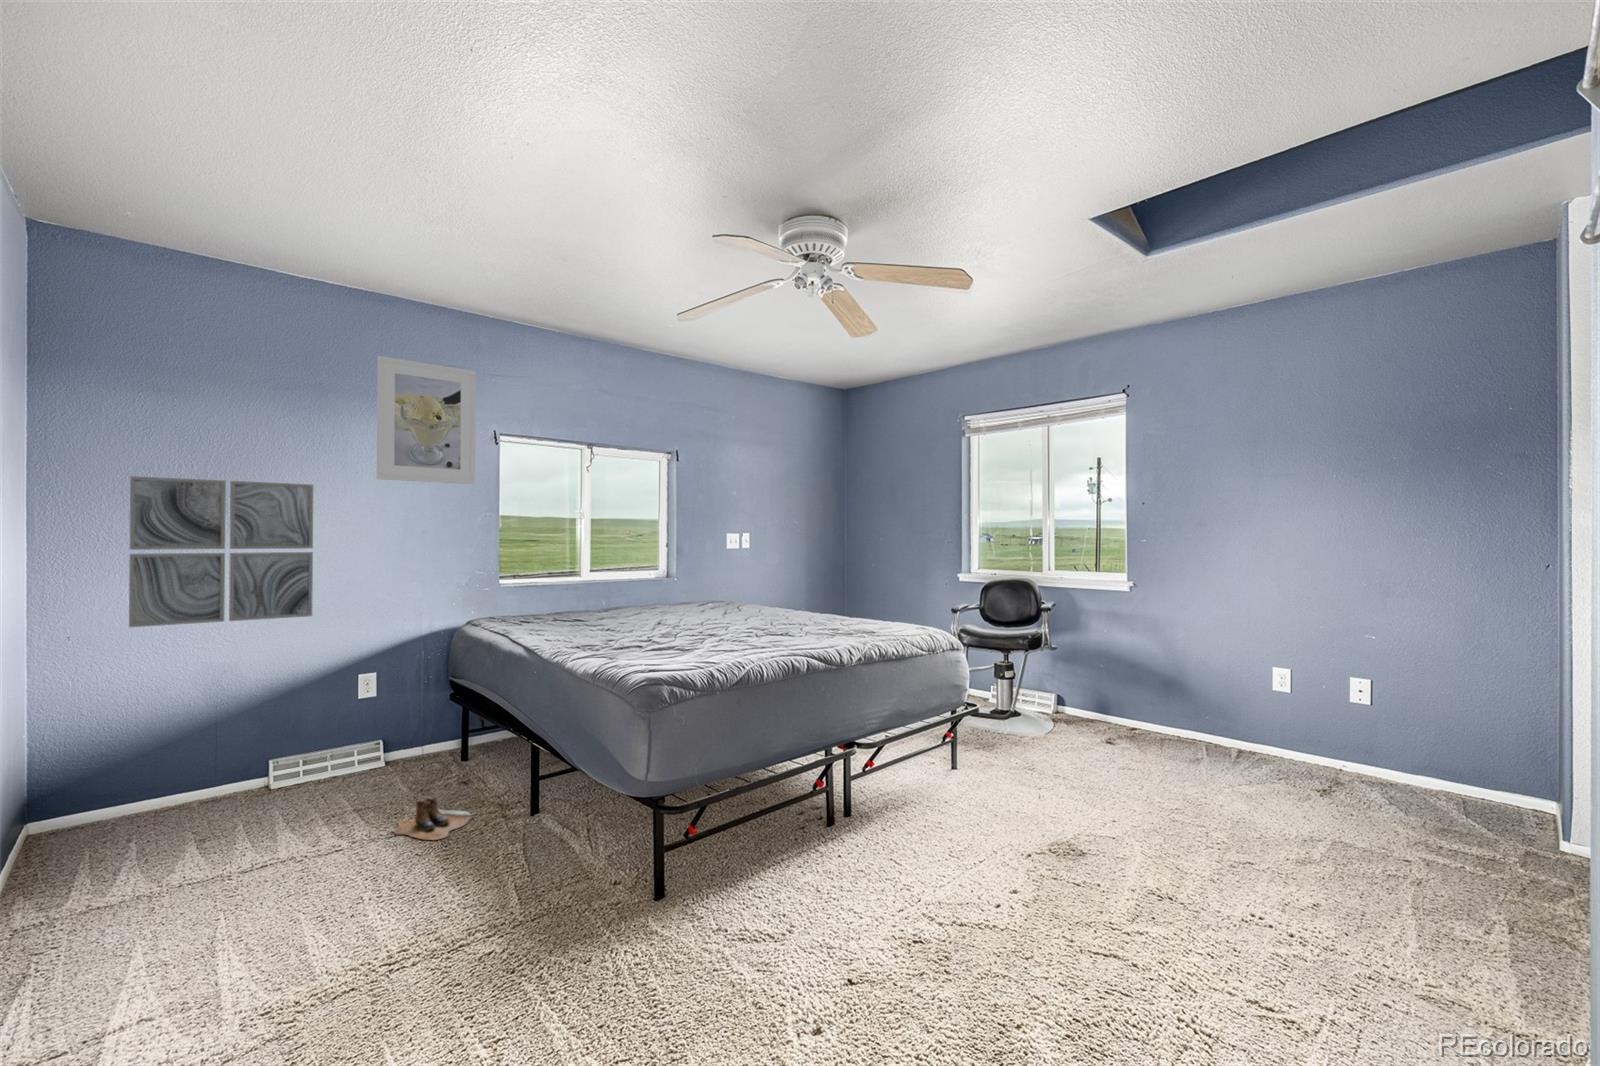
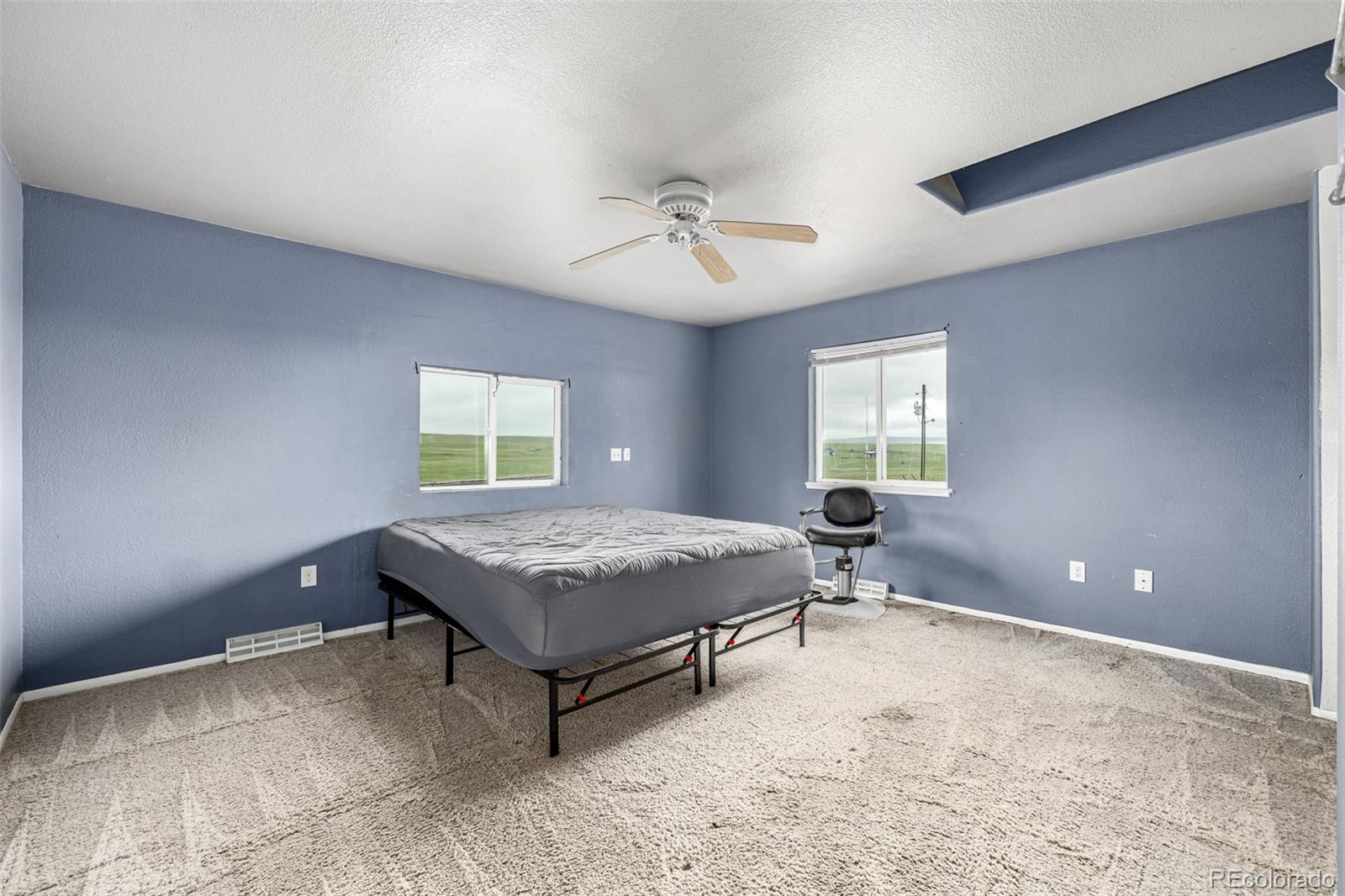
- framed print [376,355,477,485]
- wall art [128,475,314,628]
- boots [393,797,476,841]
